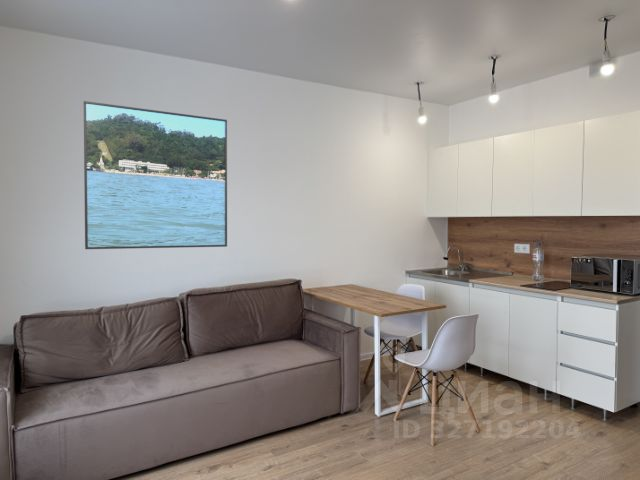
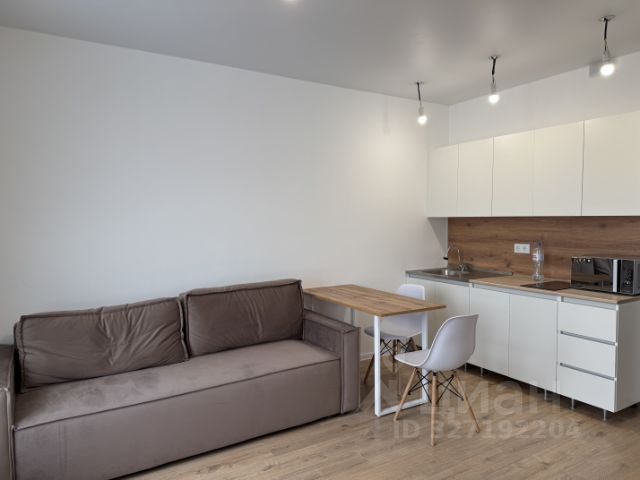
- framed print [83,100,228,250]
